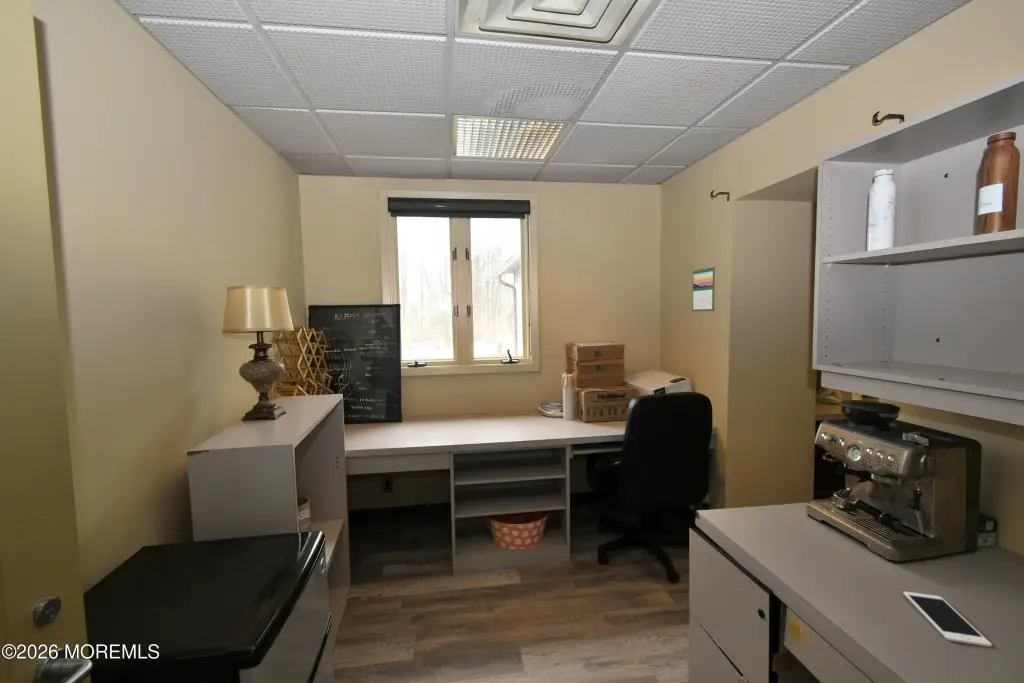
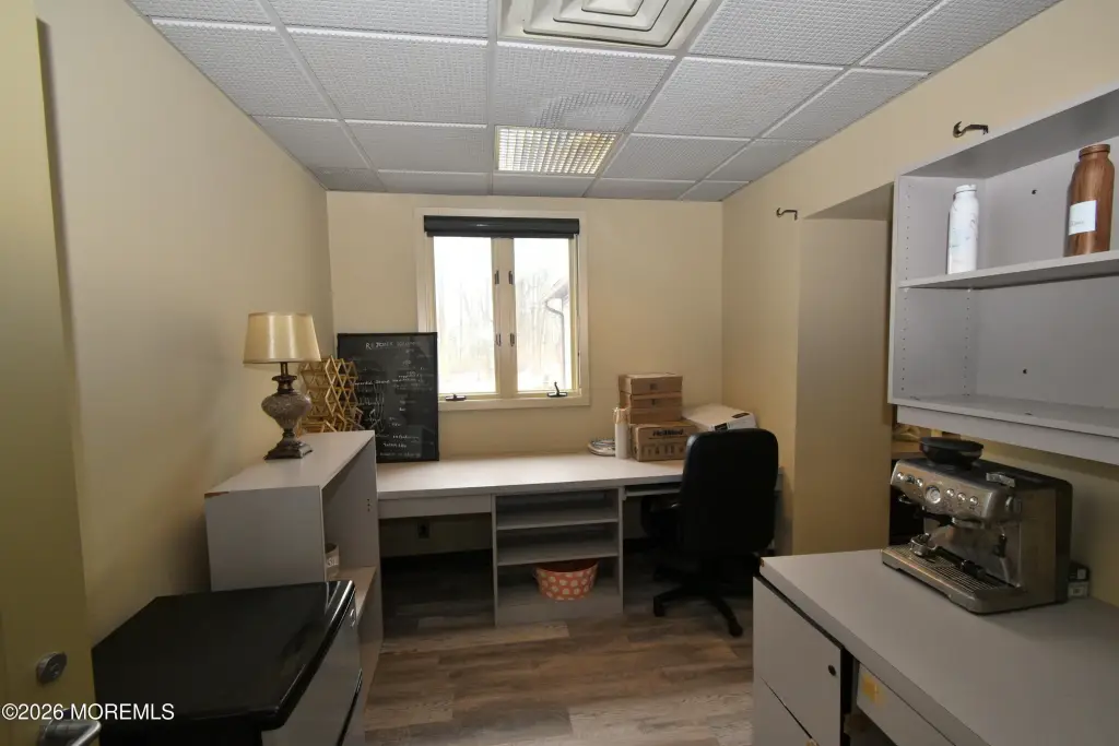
- cell phone [902,591,993,648]
- calendar [691,265,716,312]
